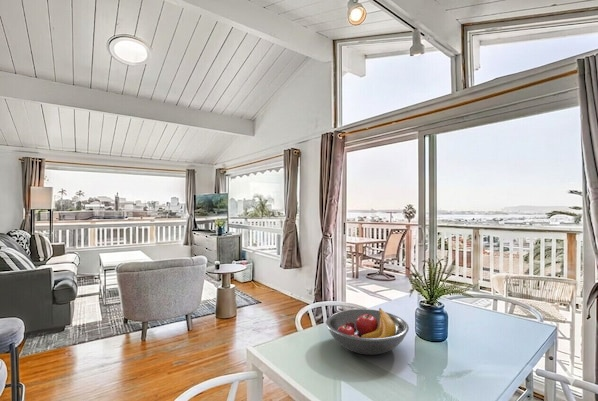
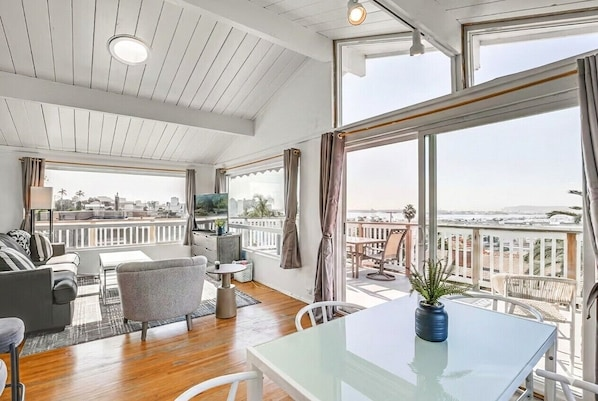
- fruit bowl [325,307,410,356]
